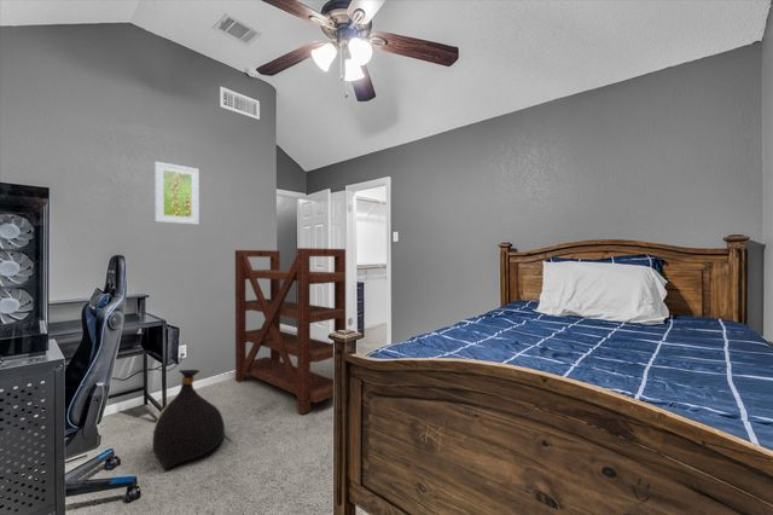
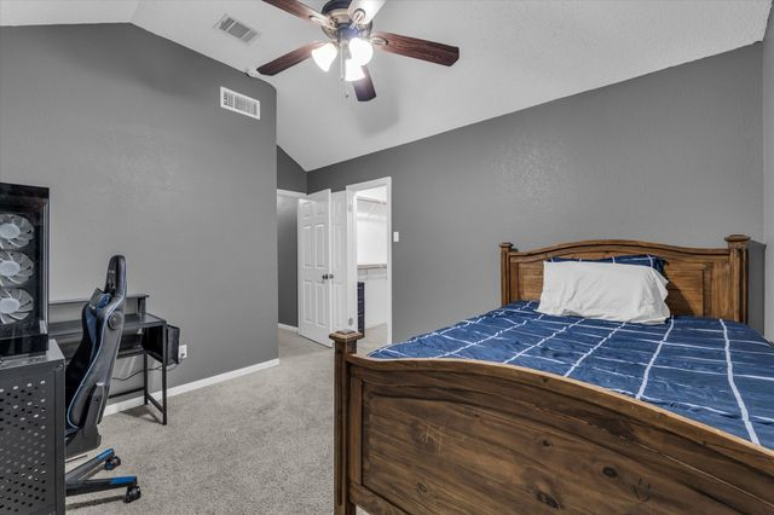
- bag [151,369,226,471]
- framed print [153,161,200,226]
- bookshelf [234,247,347,415]
